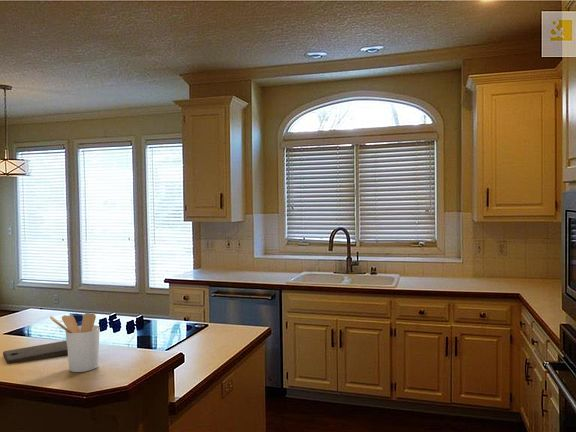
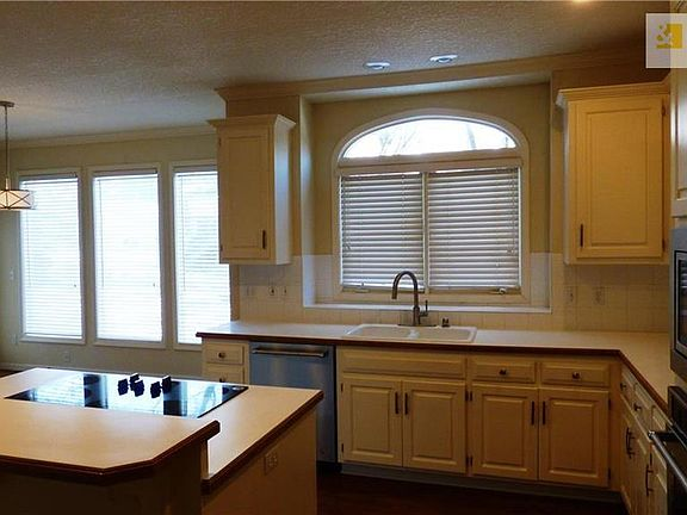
- utensil holder [49,312,101,373]
- cutting board [2,340,68,365]
